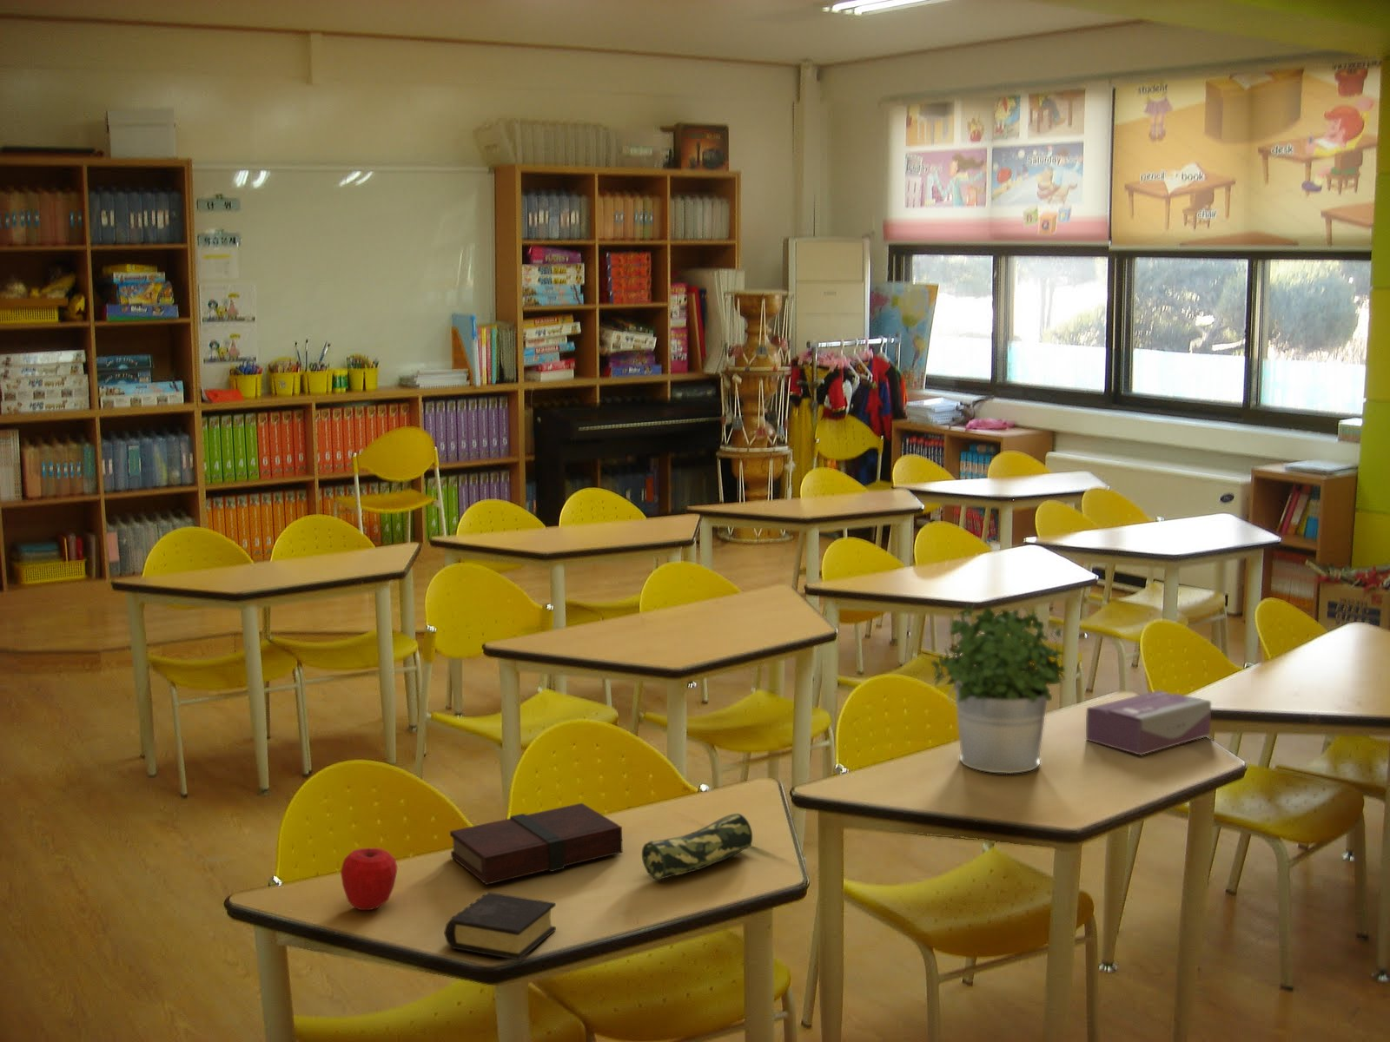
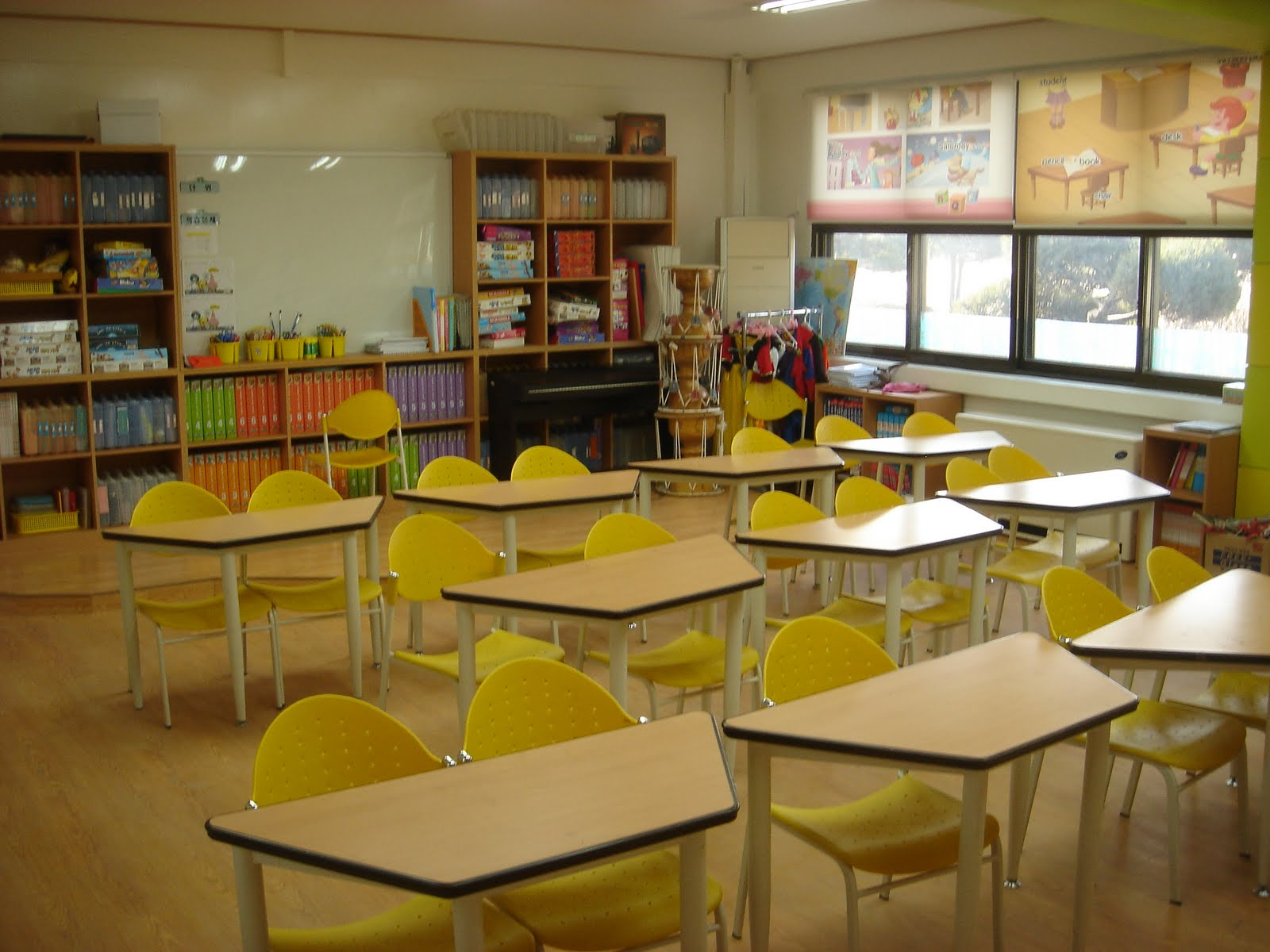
- tissue box [1085,690,1212,756]
- apple [339,847,398,911]
- book [443,892,557,961]
- potted plant [930,603,1066,775]
- pencil case [641,813,753,880]
- book [449,802,624,885]
